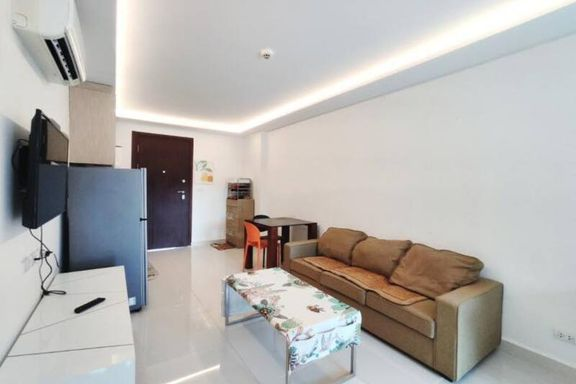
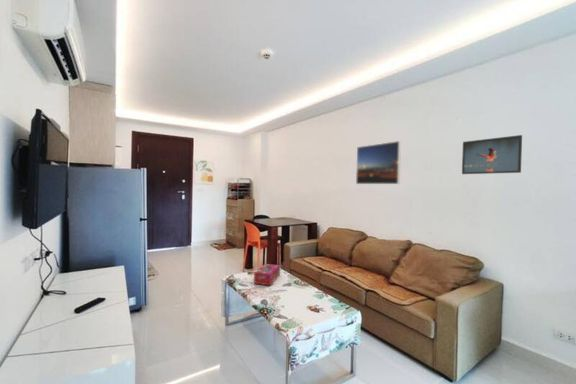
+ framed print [461,134,523,175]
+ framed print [355,140,402,185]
+ tissue box [253,263,281,286]
